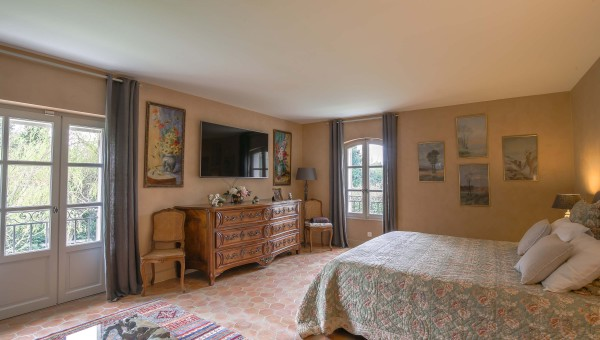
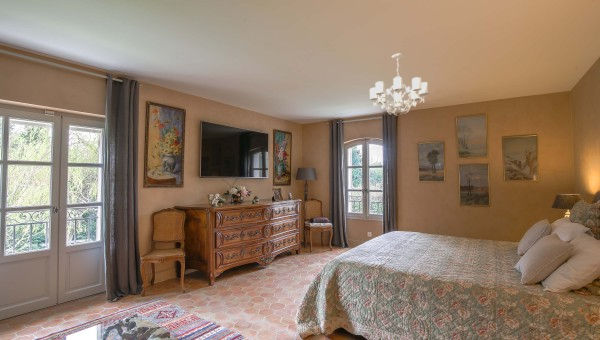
+ chandelier [369,53,429,116]
